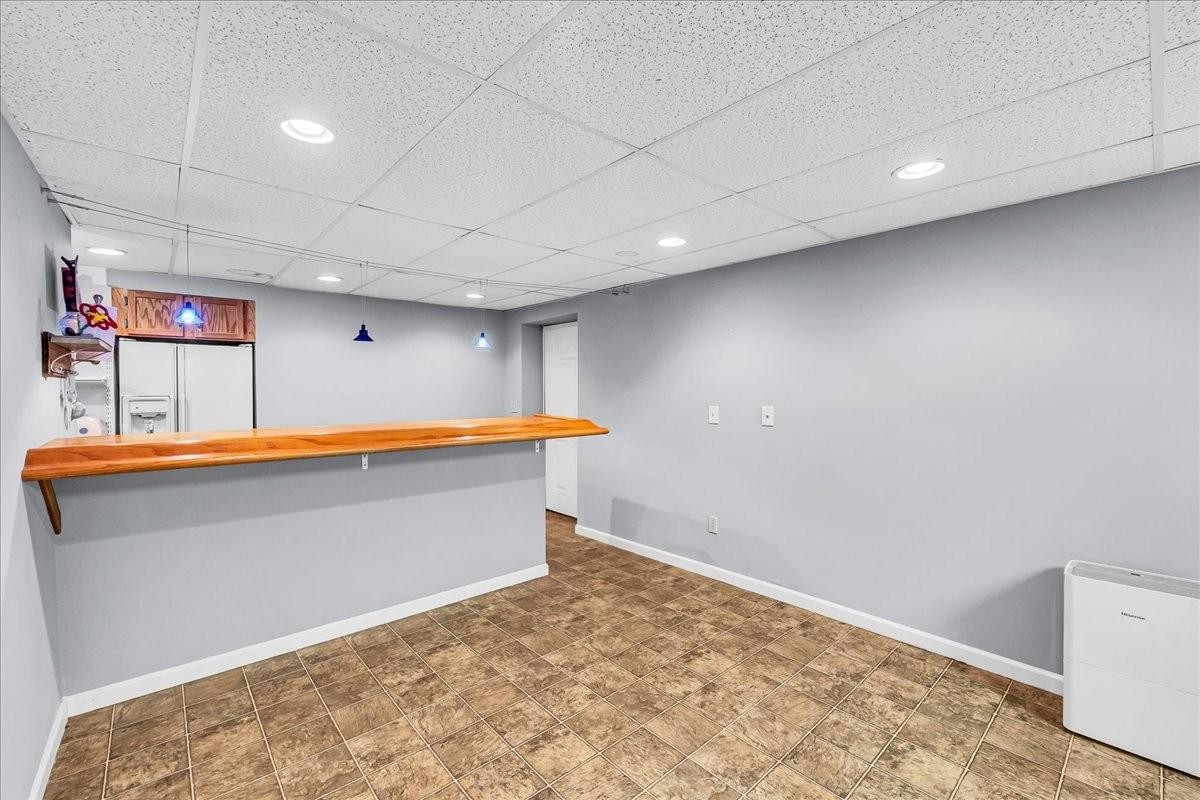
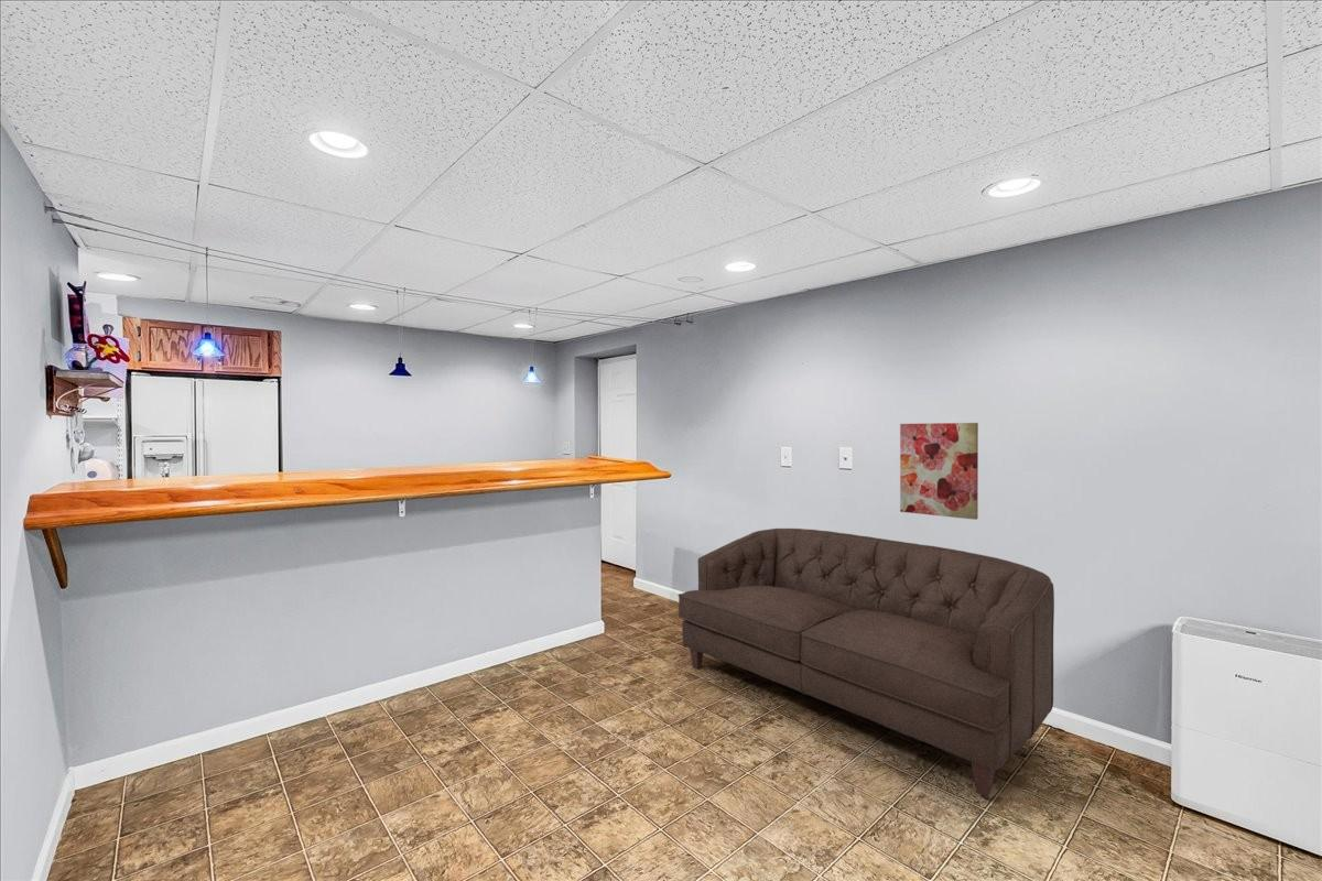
+ sofa [676,527,1055,798]
+ wall art [899,422,979,521]
